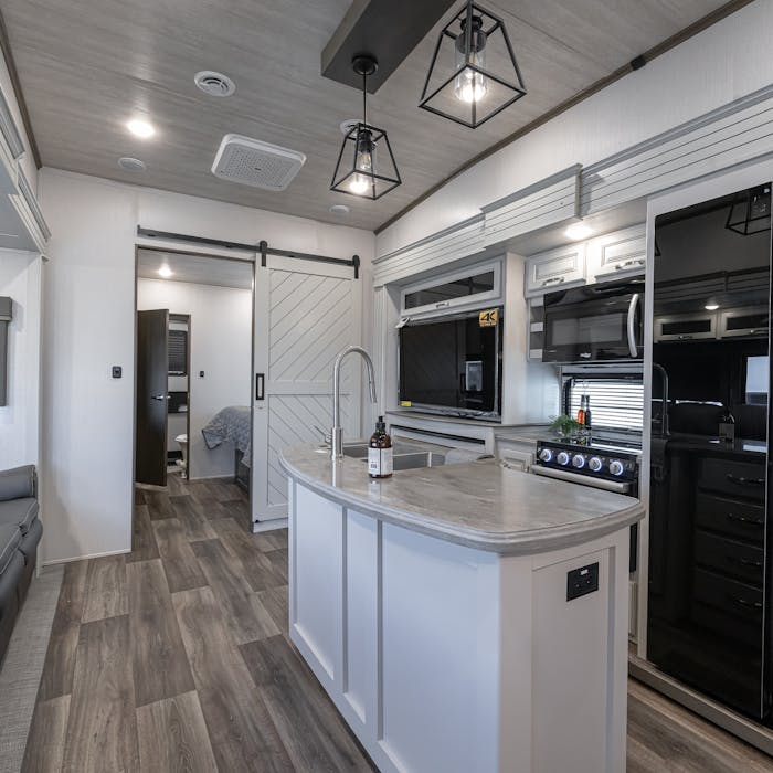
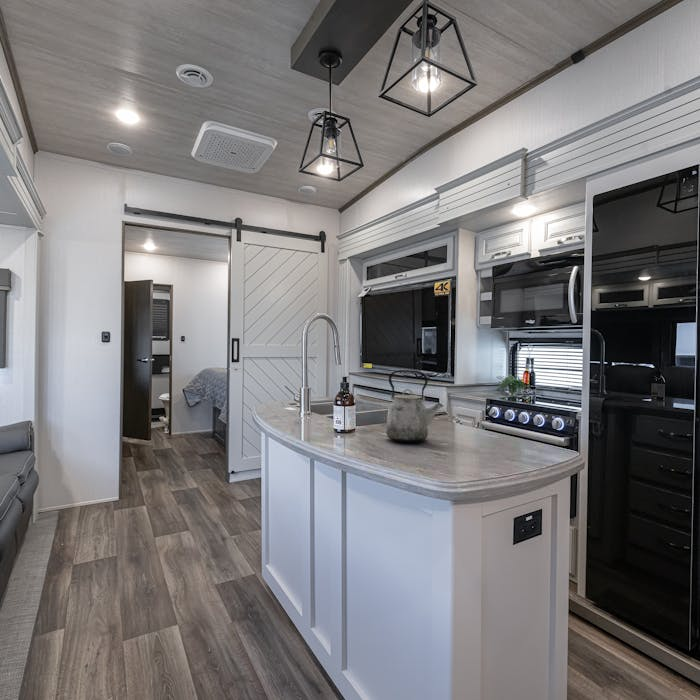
+ kettle [385,369,444,443]
